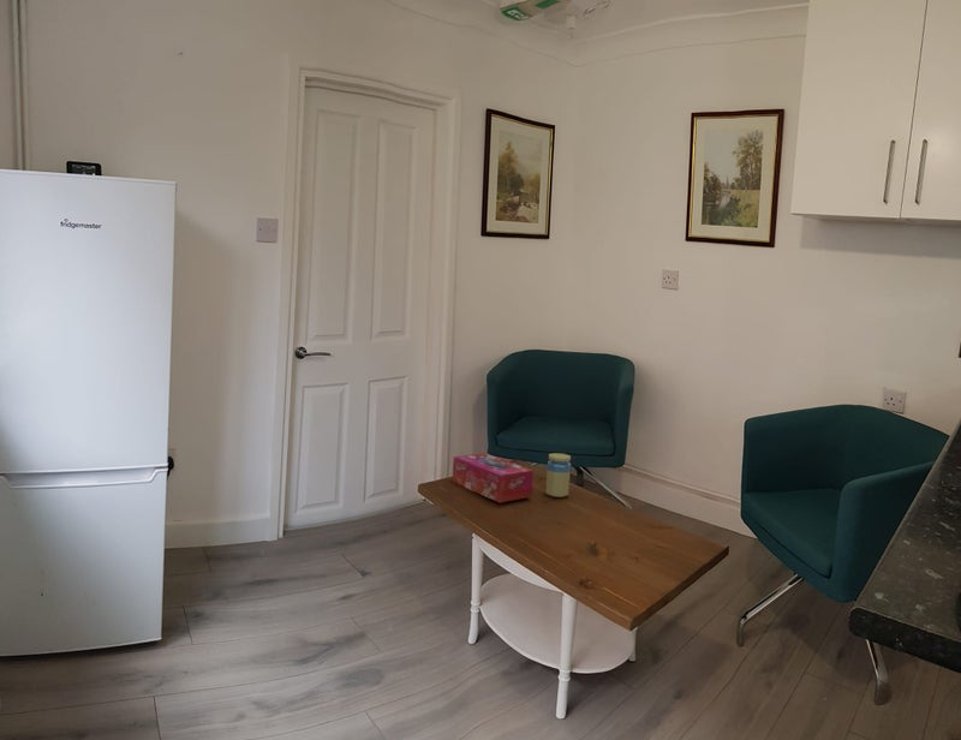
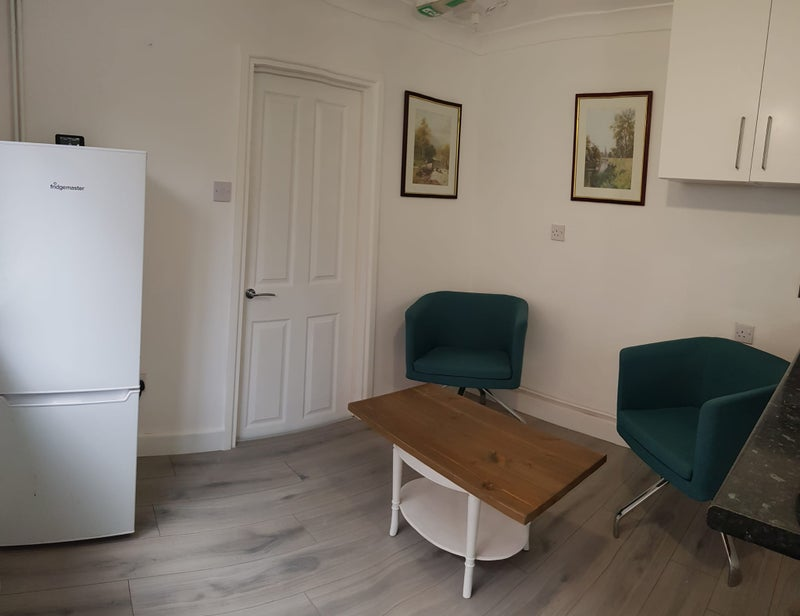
- jar [544,452,572,499]
- tissue box [452,452,535,503]
